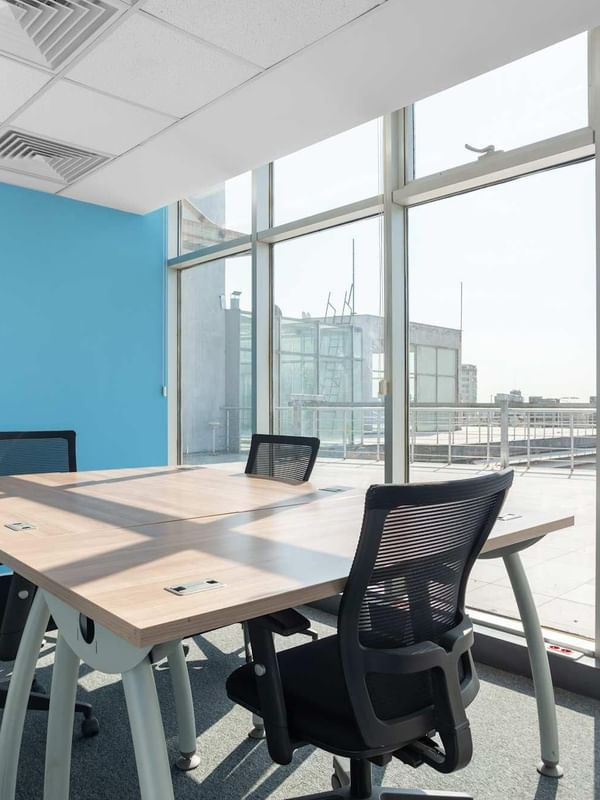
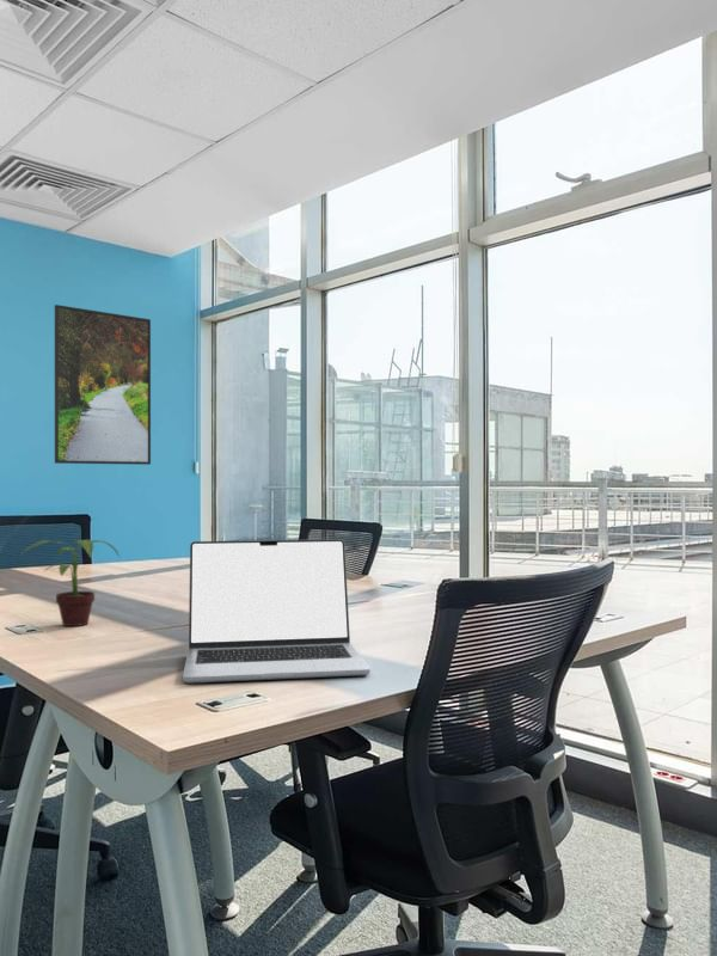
+ laptop [182,538,372,685]
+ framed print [54,304,152,466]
+ potted plant [19,539,122,627]
